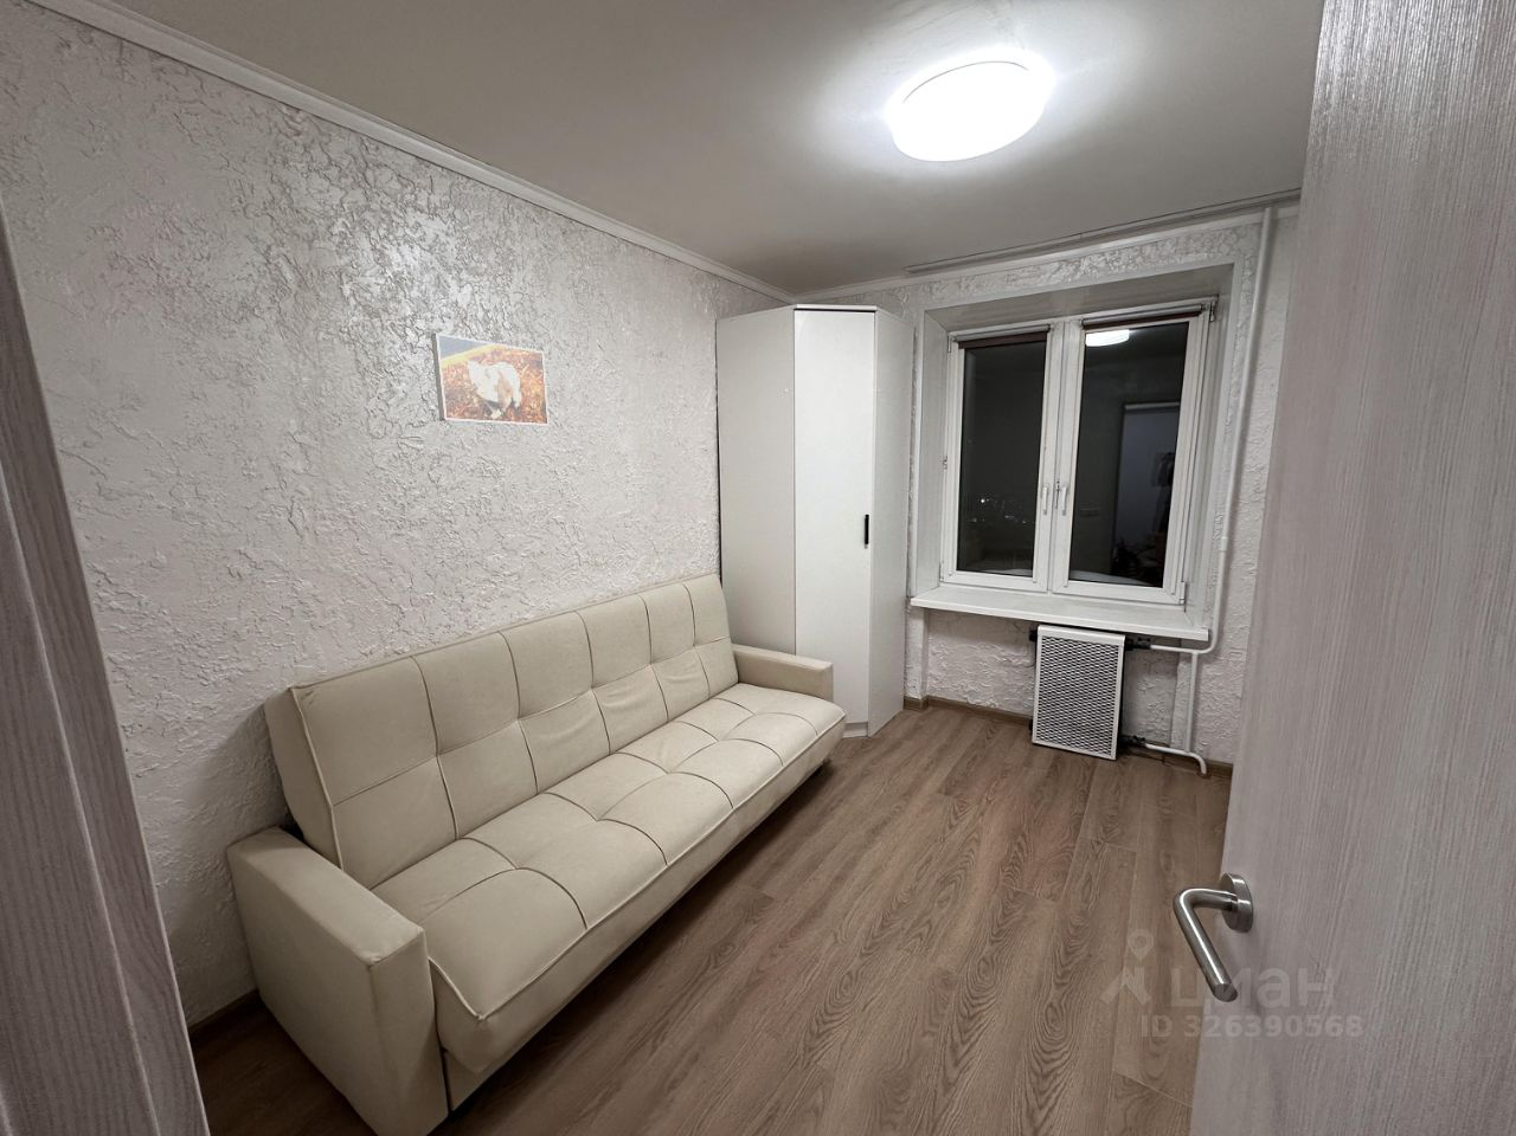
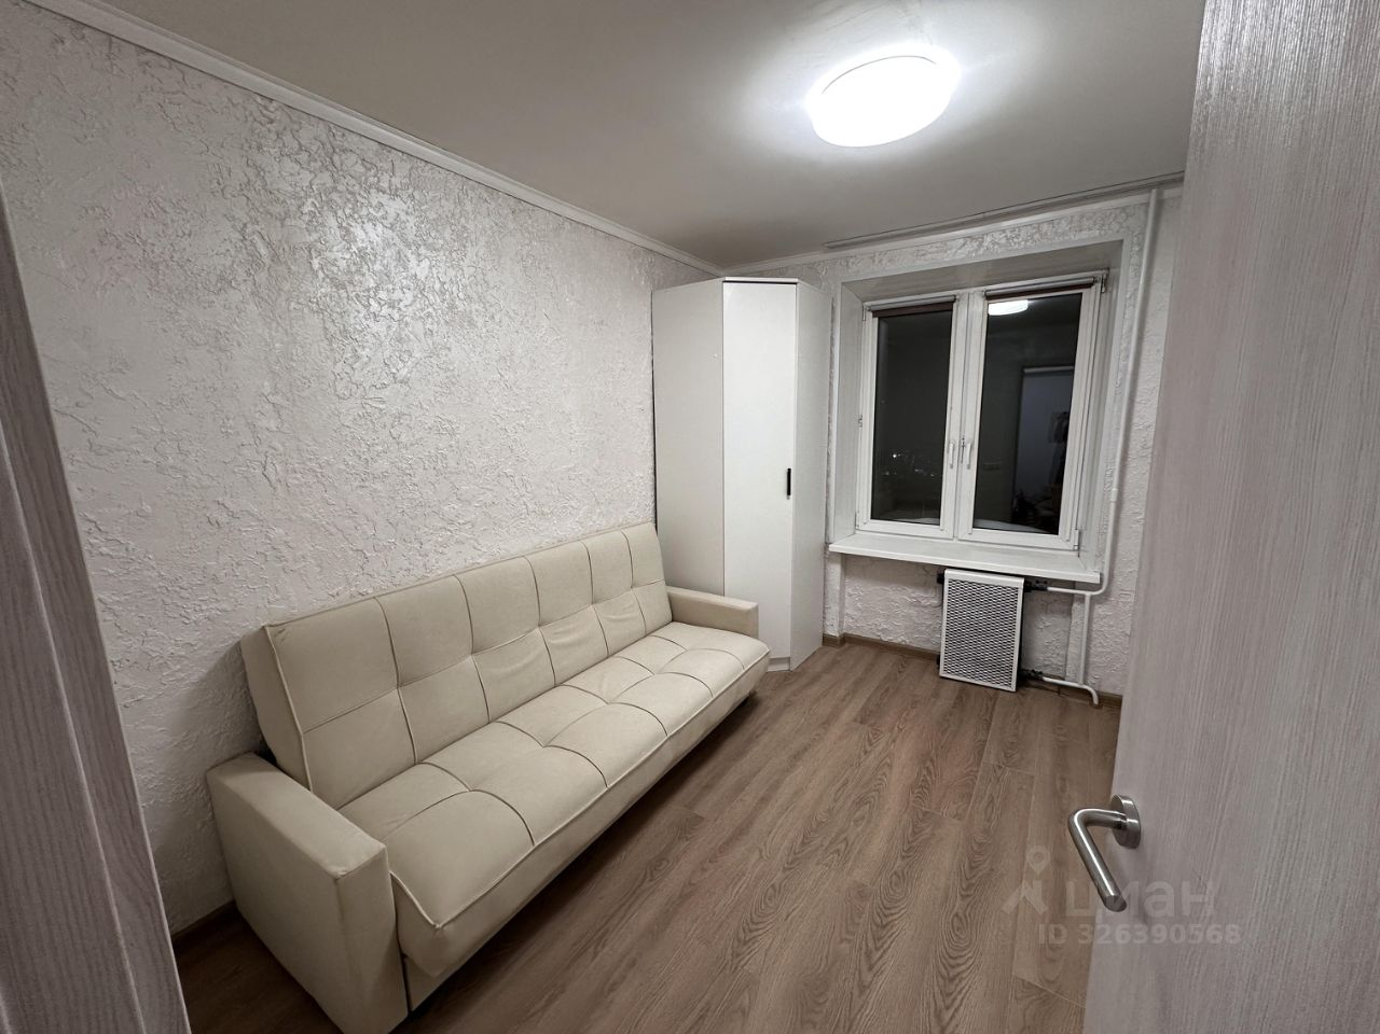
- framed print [430,332,549,427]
